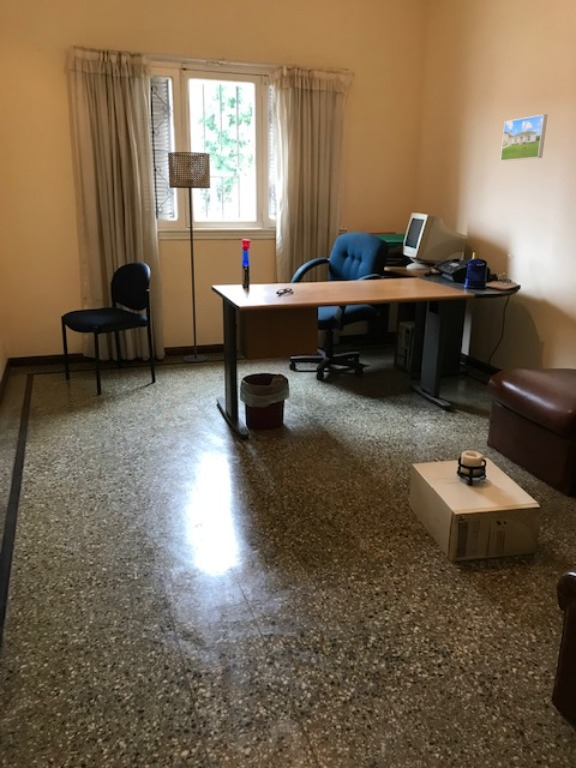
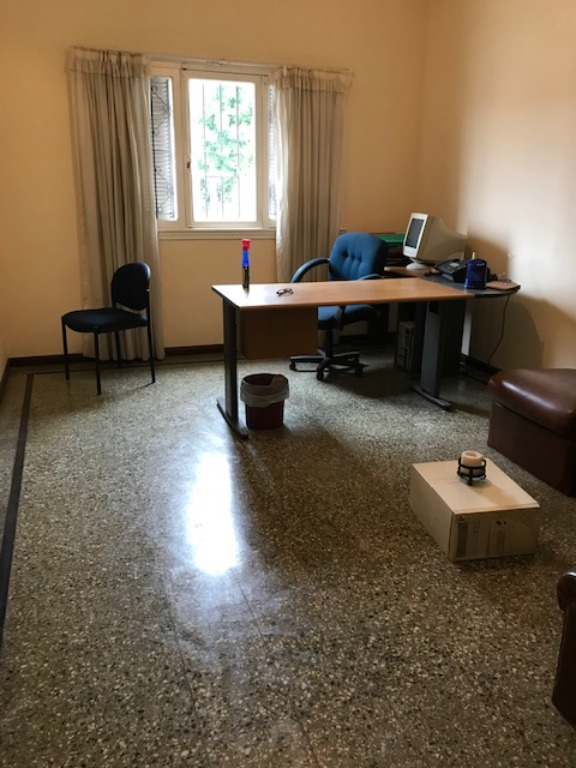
- floor lamp [167,151,211,363]
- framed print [499,113,548,162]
